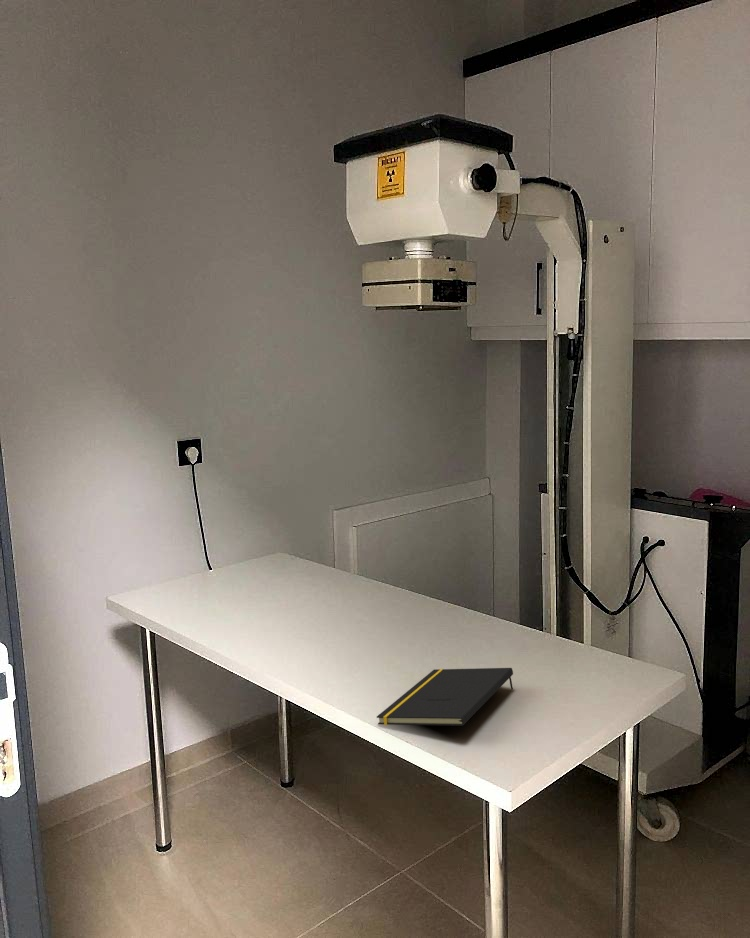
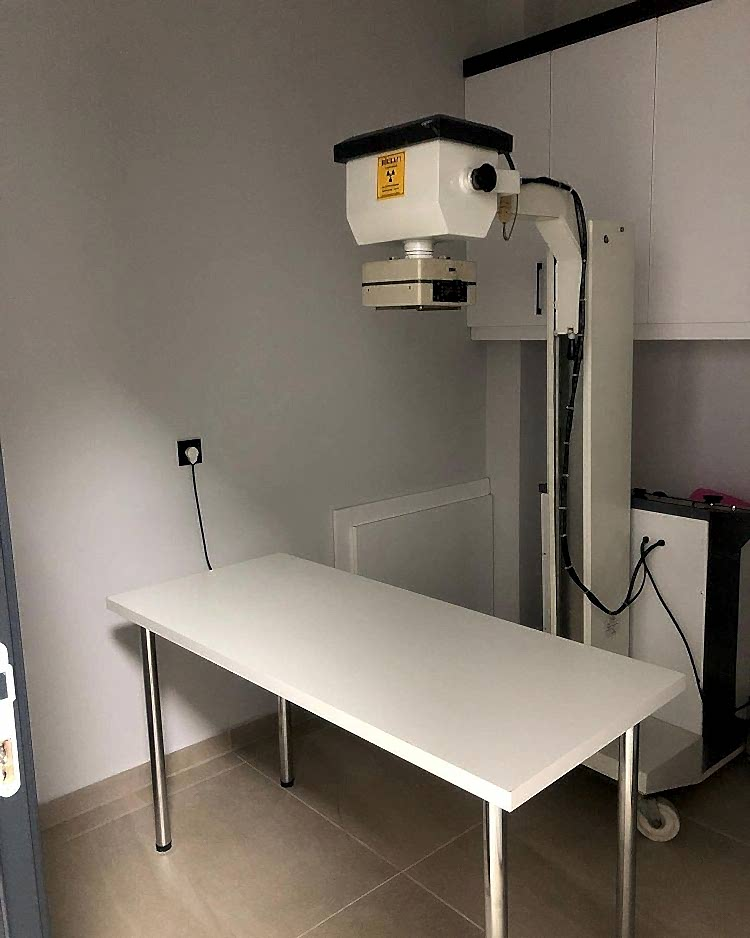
- notepad [376,667,514,727]
